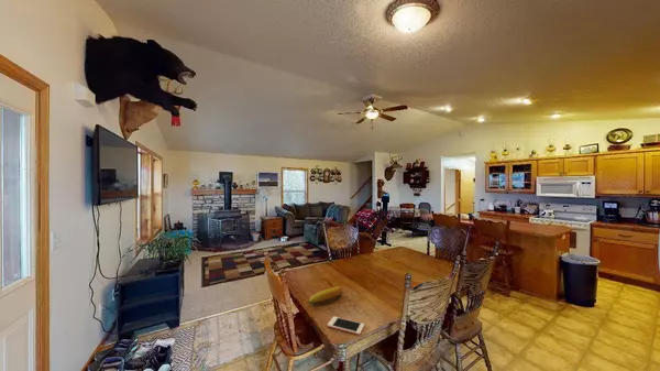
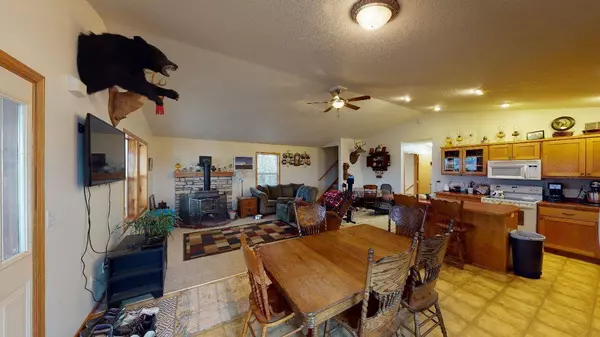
- fruit [307,285,343,305]
- cell phone [327,316,365,336]
